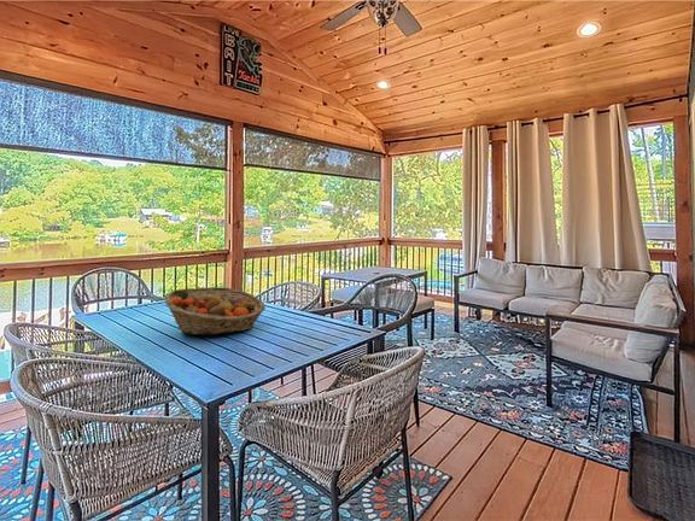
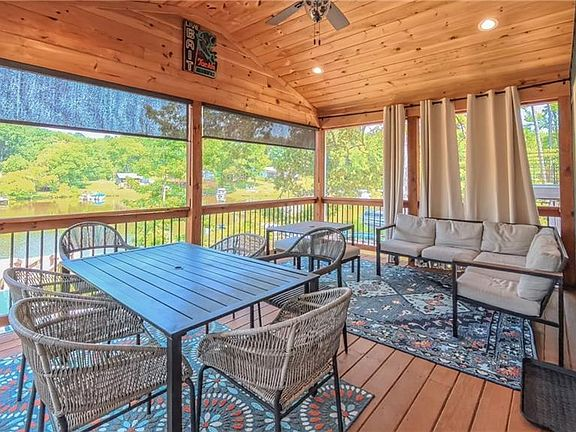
- fruit basket [163,286,267,336]
